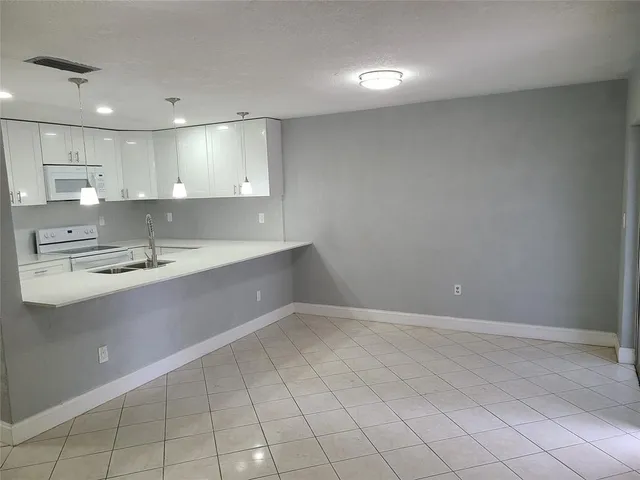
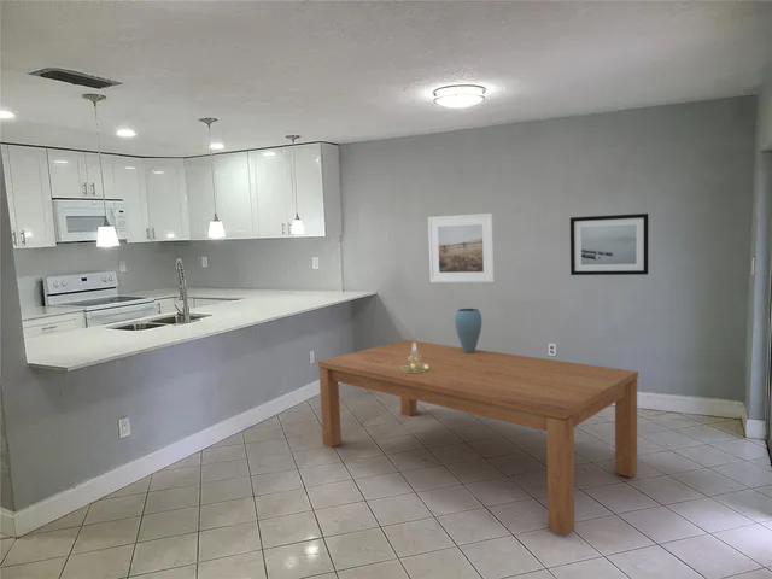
+ candle holder [400,343,428,373]
+ dining table [317,339,639,537]
+ wall art [569,212,649,276]
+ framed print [427,212,496,283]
+ vase [454,308,482,353]
